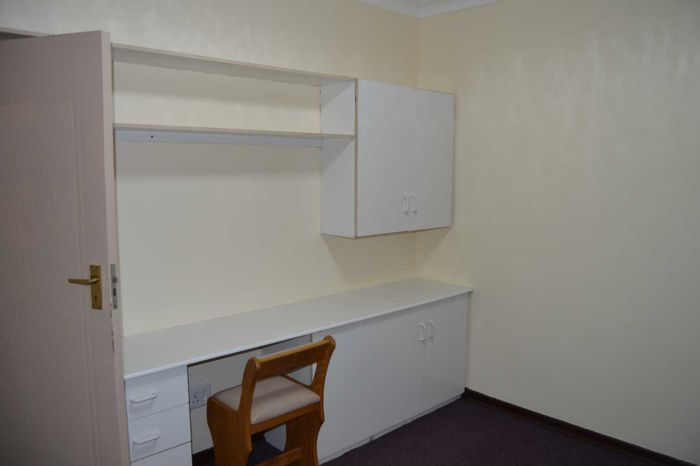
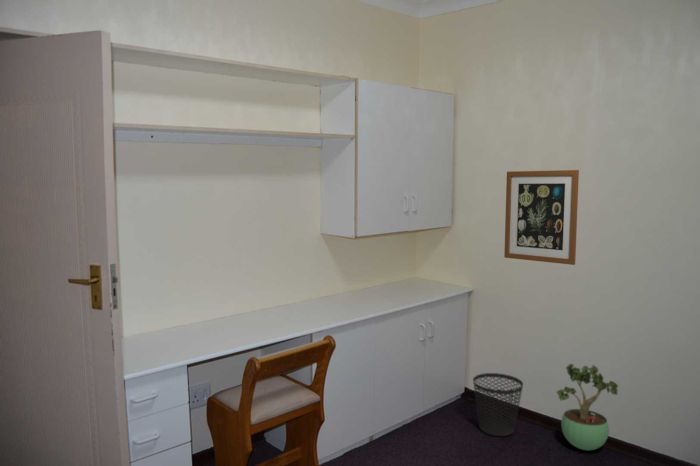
+ wastebasket [472,372,524,437]
+ potted plant [555,363,619,451]
+ wall art [503,169,580,266]
